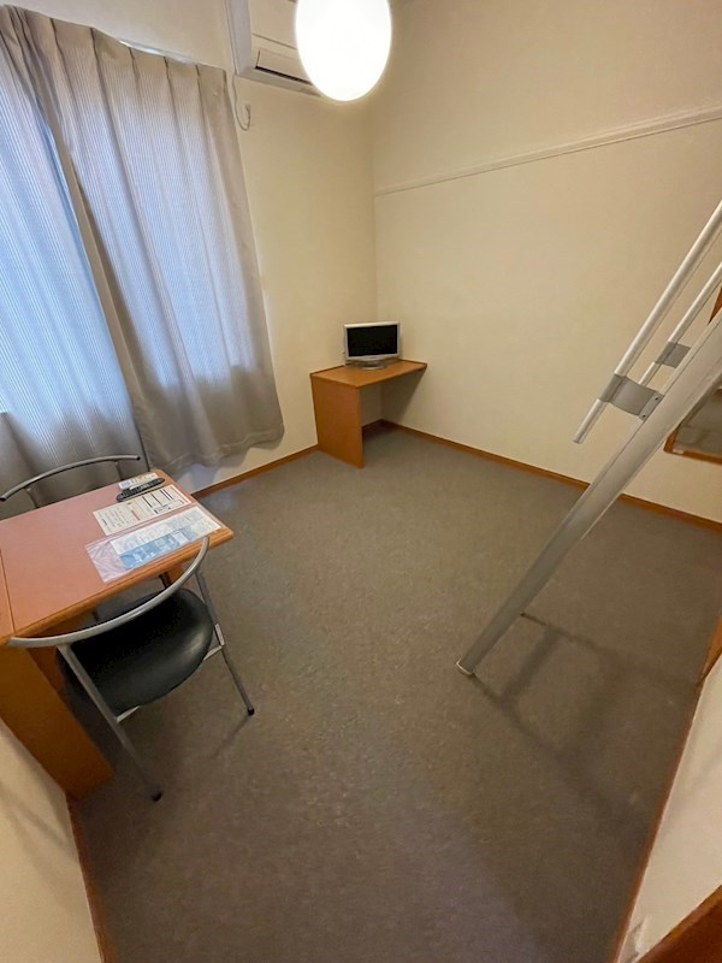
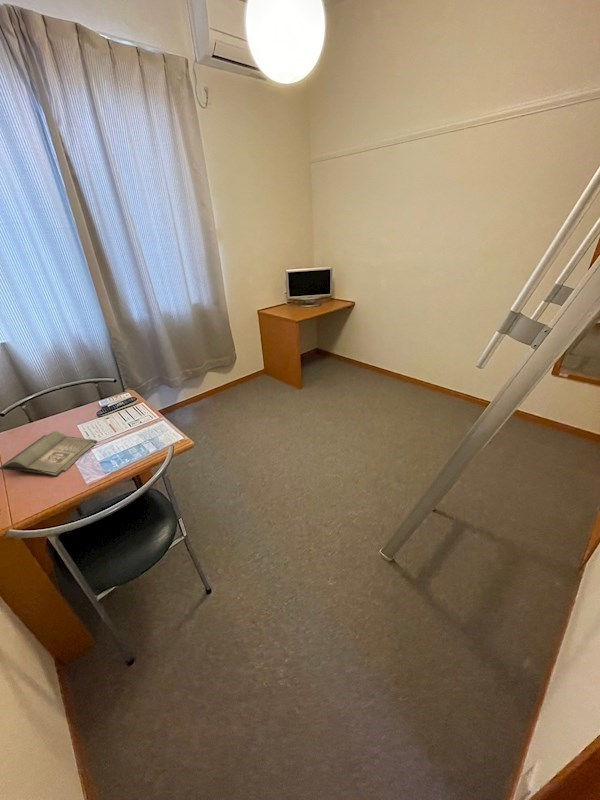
+ hardback book [0,430,98,477]
